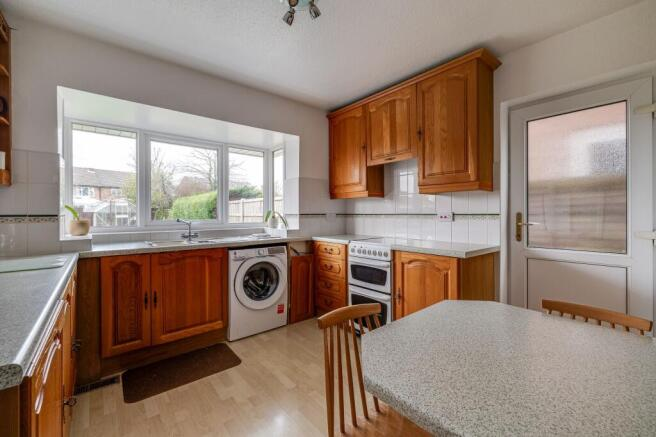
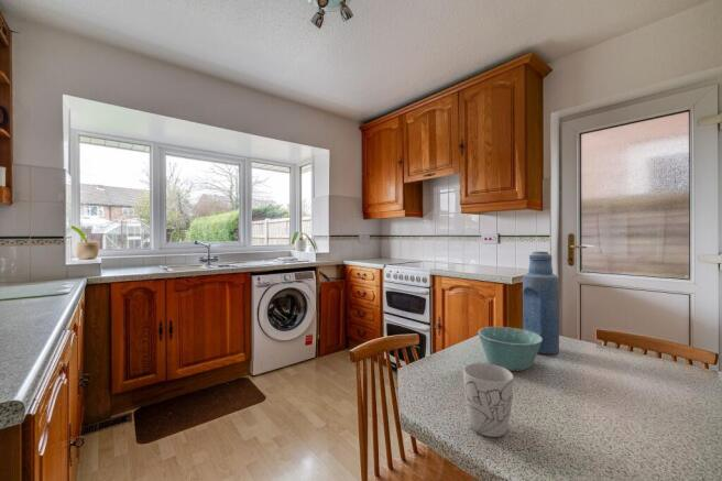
+ mug [462,362,514,438]
+ bottle [522,250,560,356]
+ bowl [477,326,543,372]
